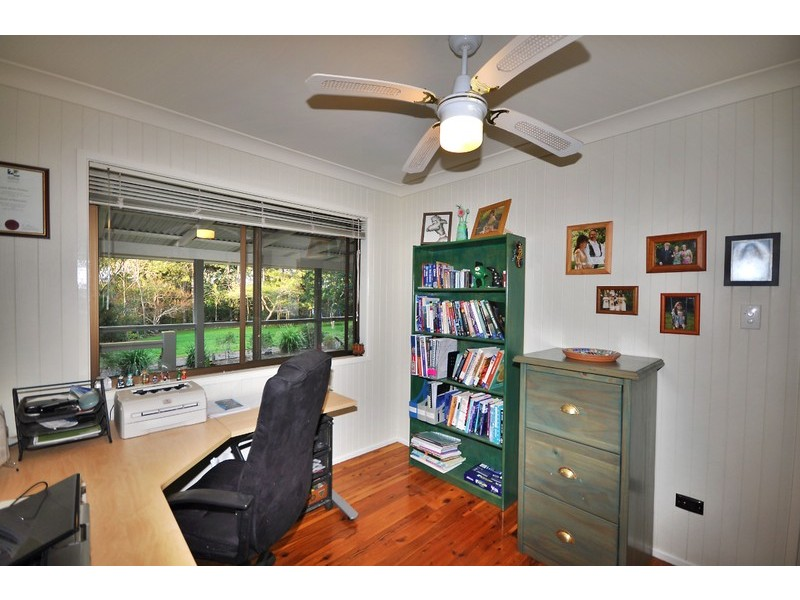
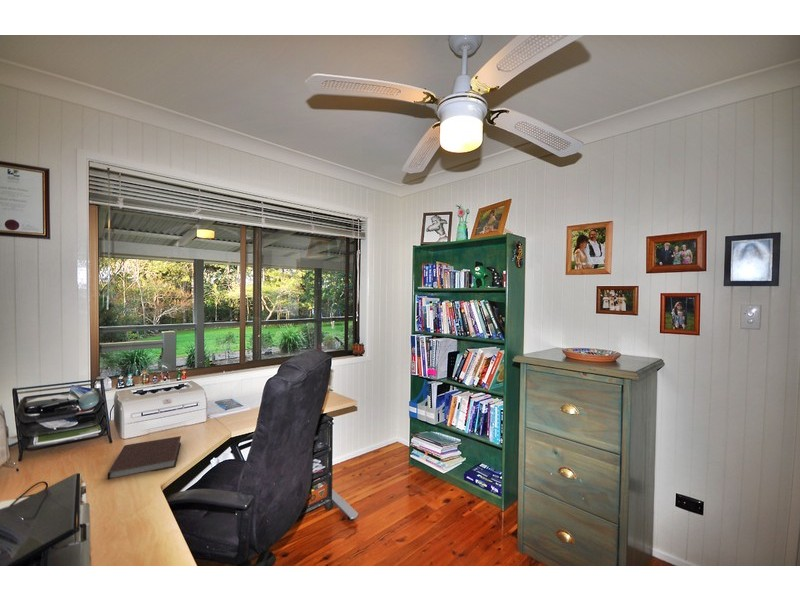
+ notebook [107,435,182,481]
